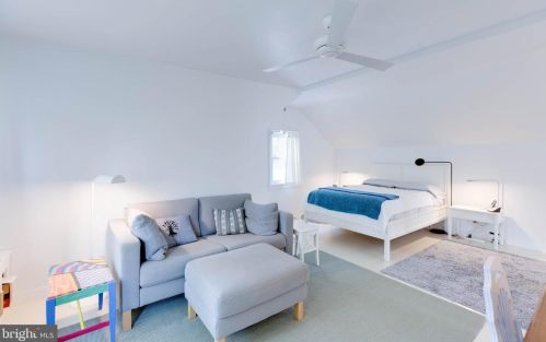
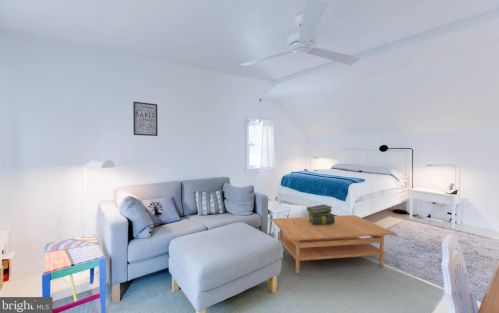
+ wall art [132,100,159,137]
+ coffee table [271,214,396,274]
+ stack of books [306,203,335,225]
